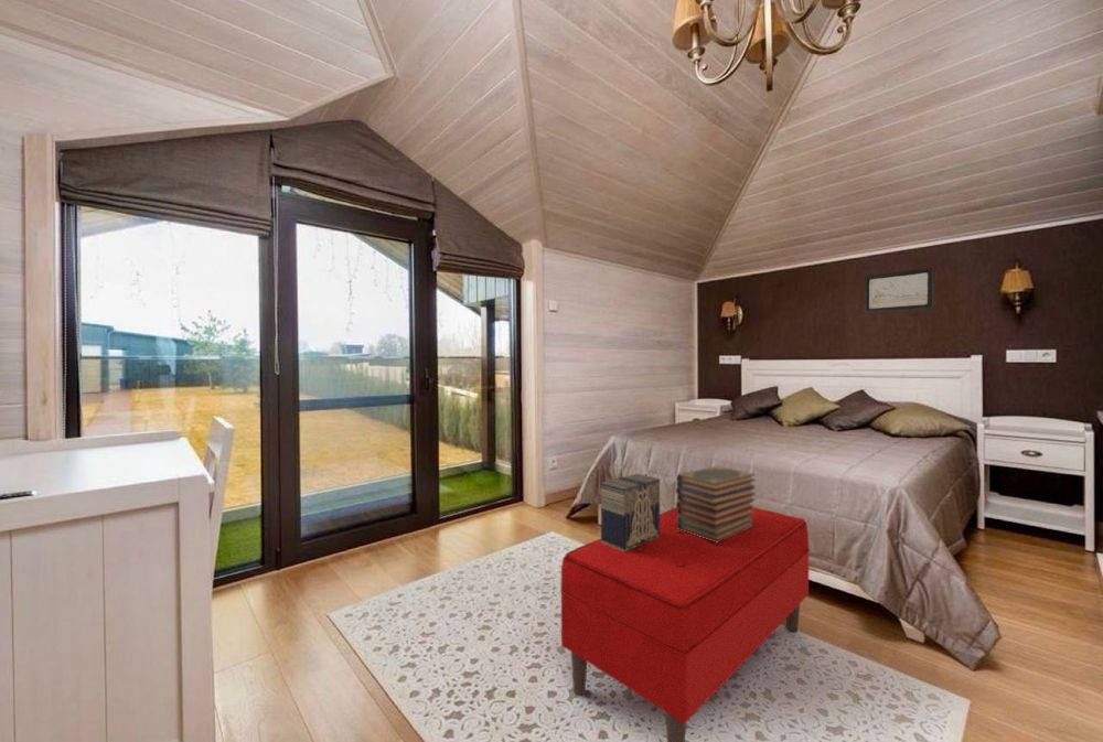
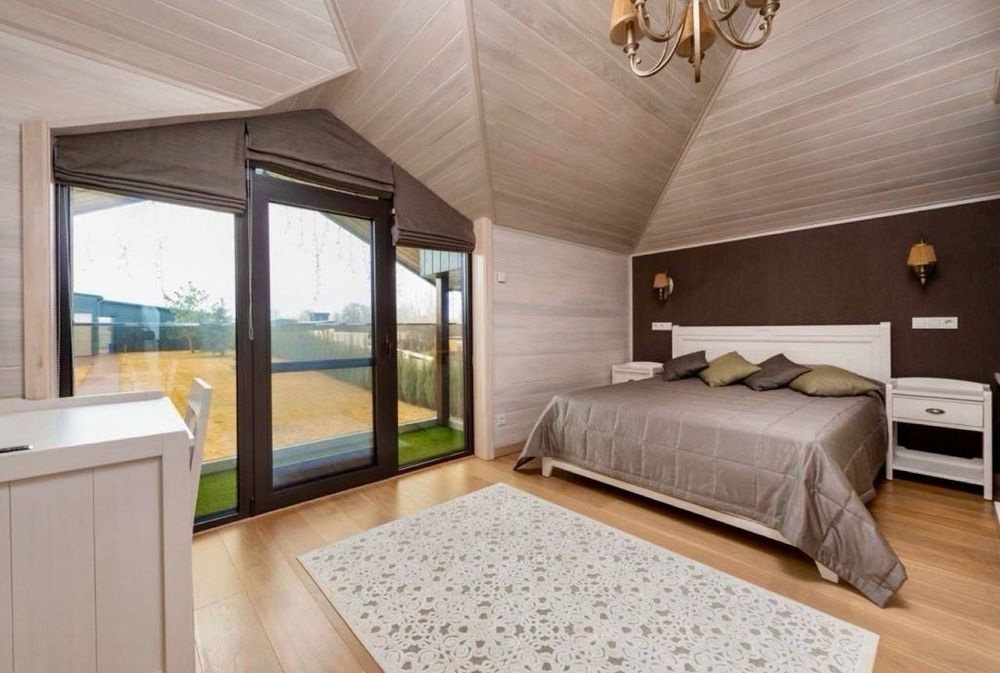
- book stack [675,465,757,542]
- bench [559,507,811,742]
- decorative box [600,473,661,551]
- wall art [864,267,934,314]
